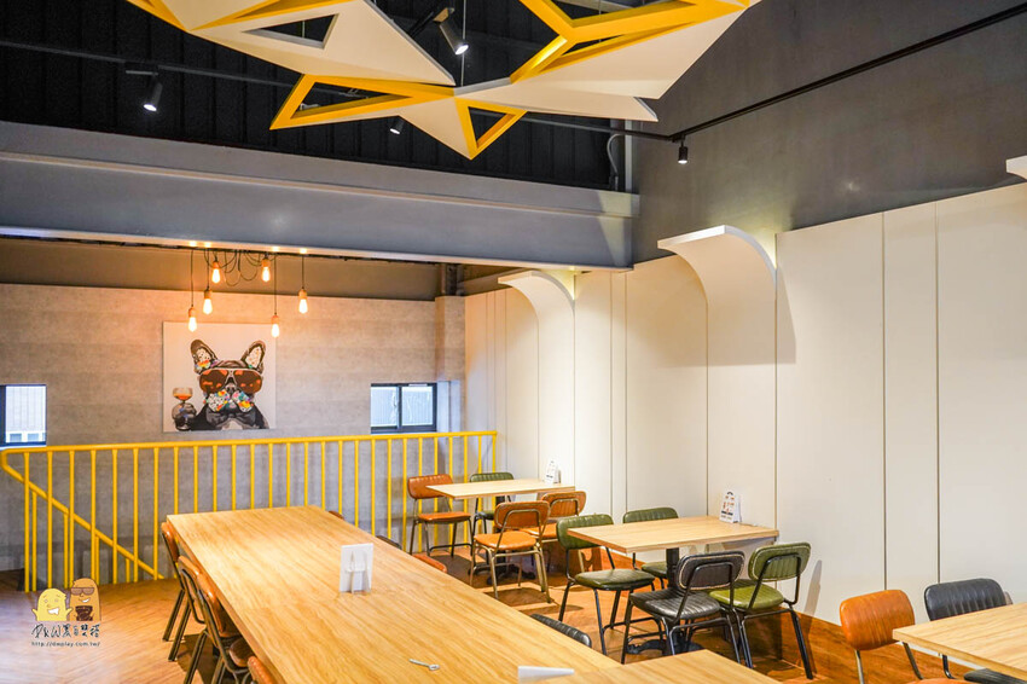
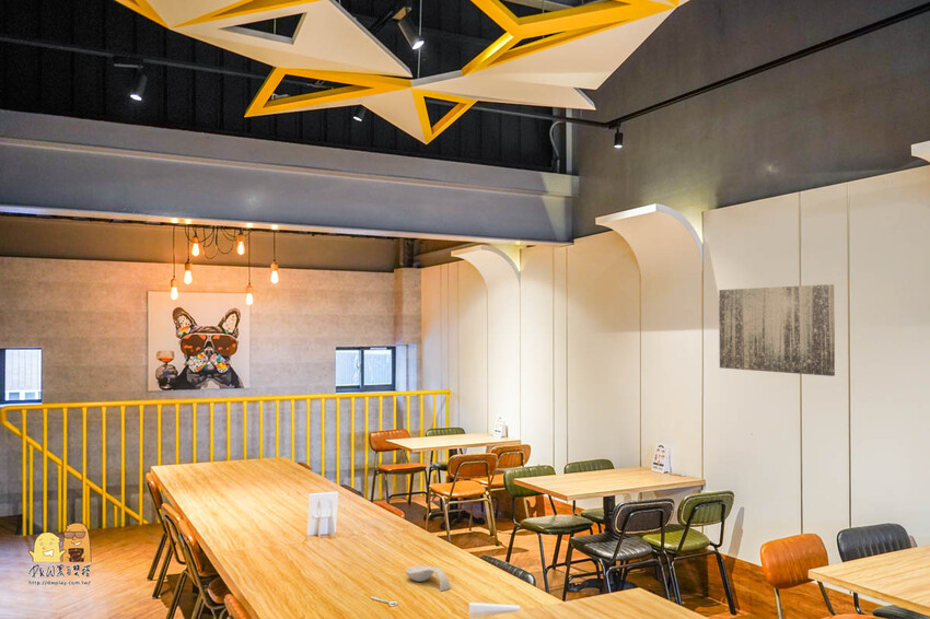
+ spoon rest [405,564,451,593]
+ wall art [718,283,836,377]
